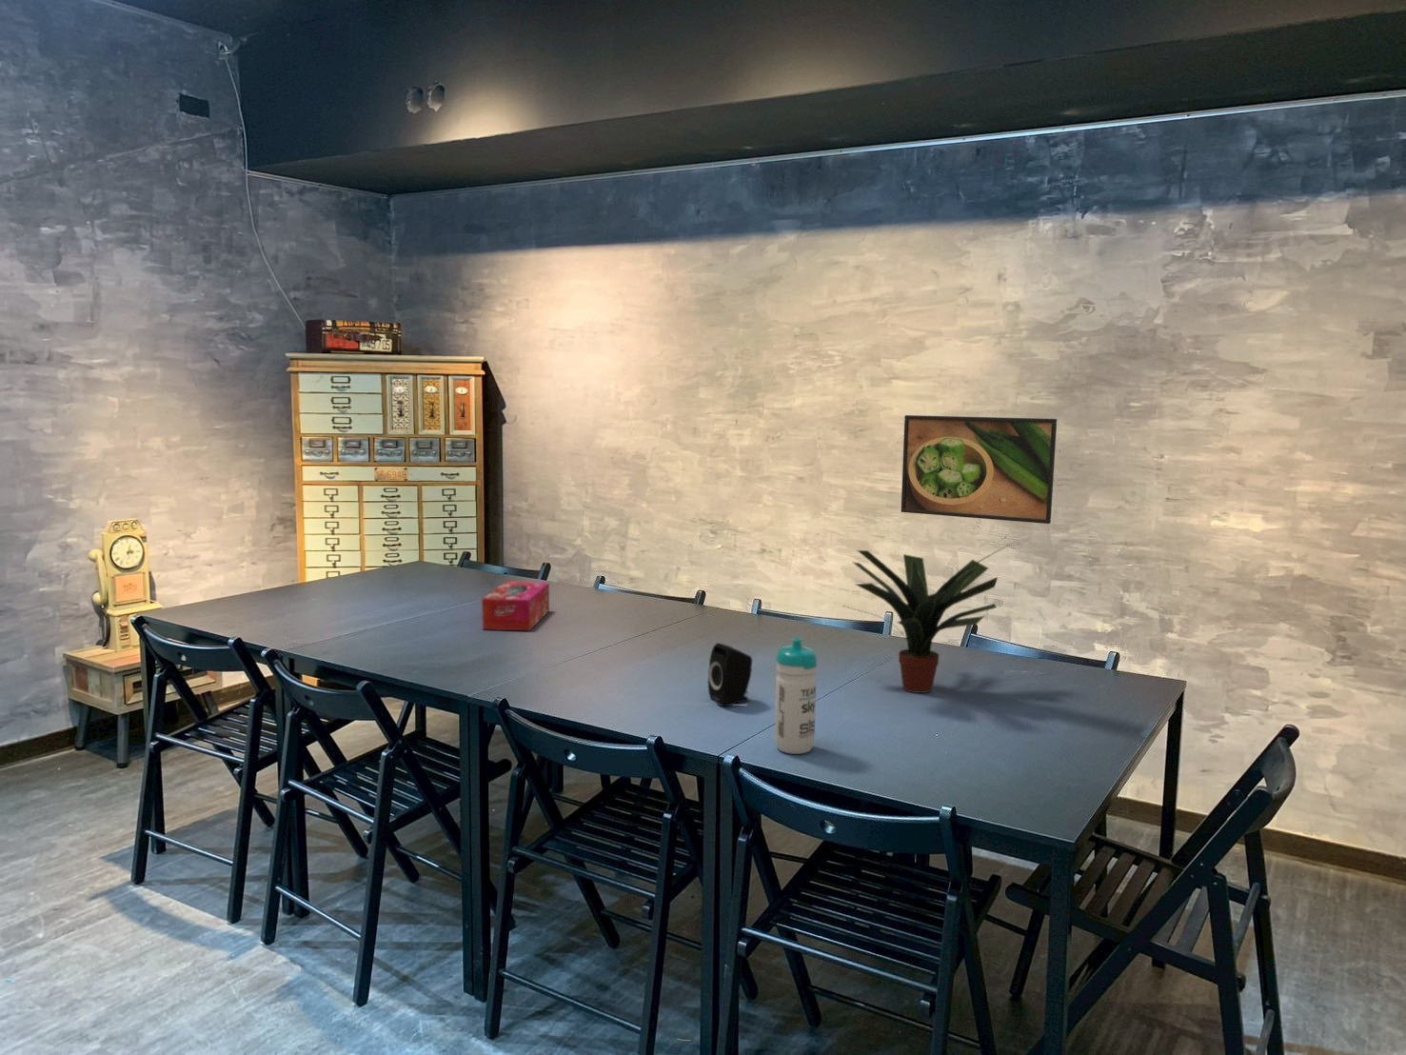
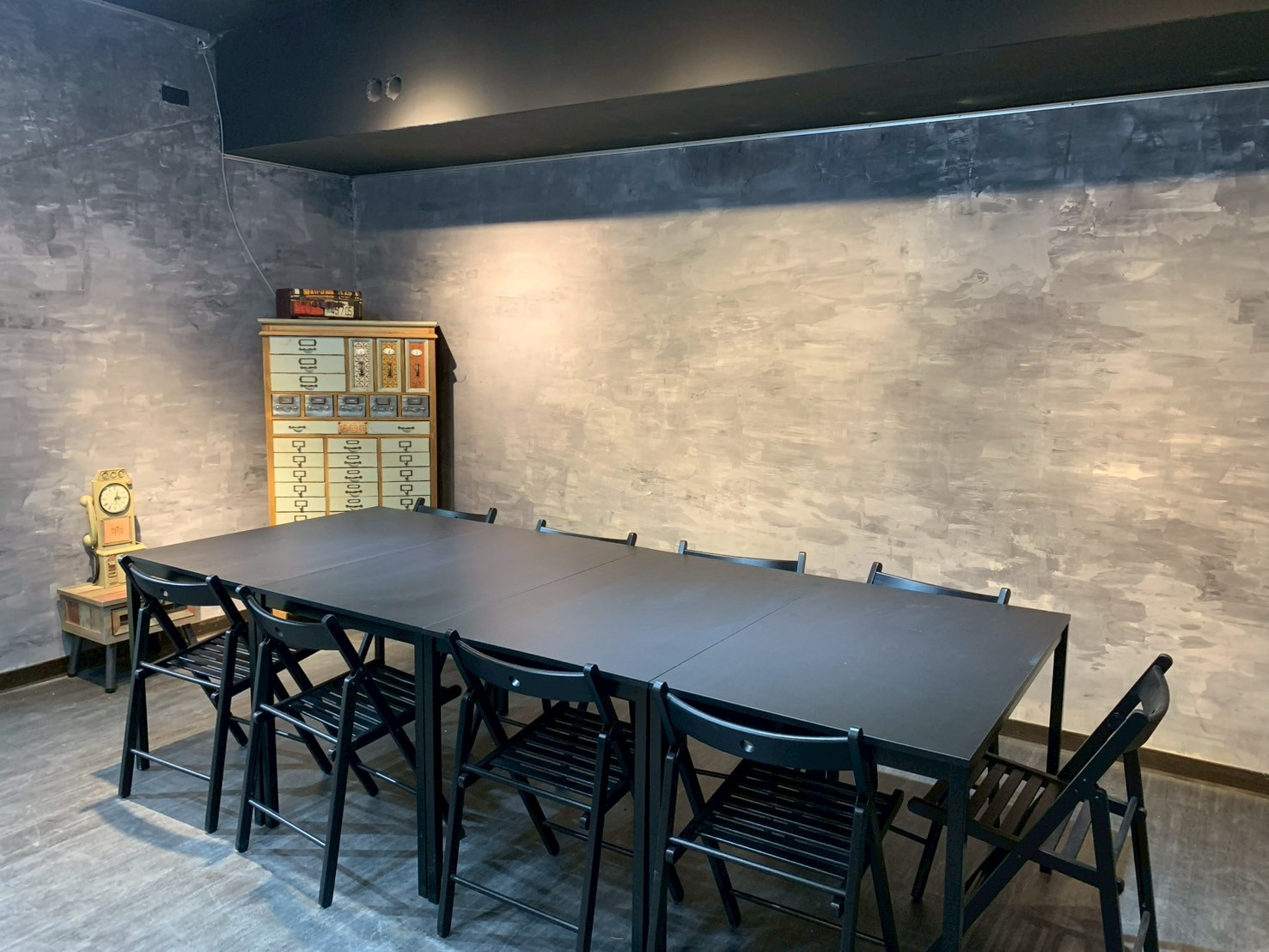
- speaker [707,642,753,707]
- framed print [901,414,1058,524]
- tissue box [481,581,551,633]
- potted plant [842,540,1017,694]
- water bottle [774,637,818,755]
